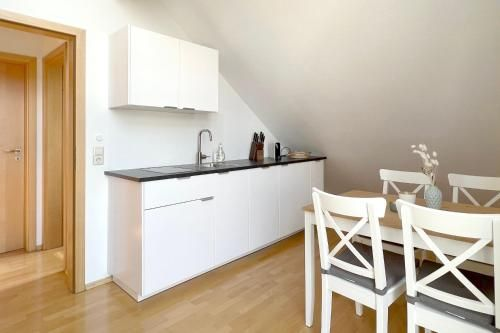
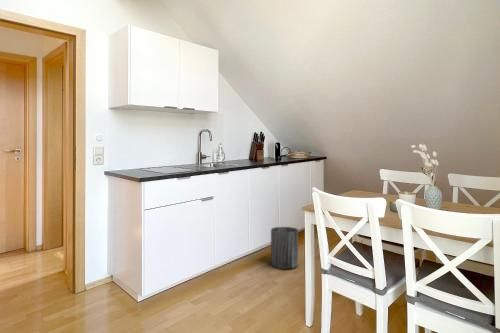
+ trash can [270,226,299,270]
